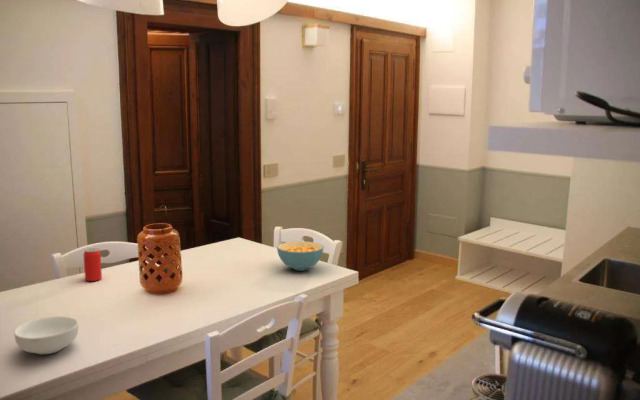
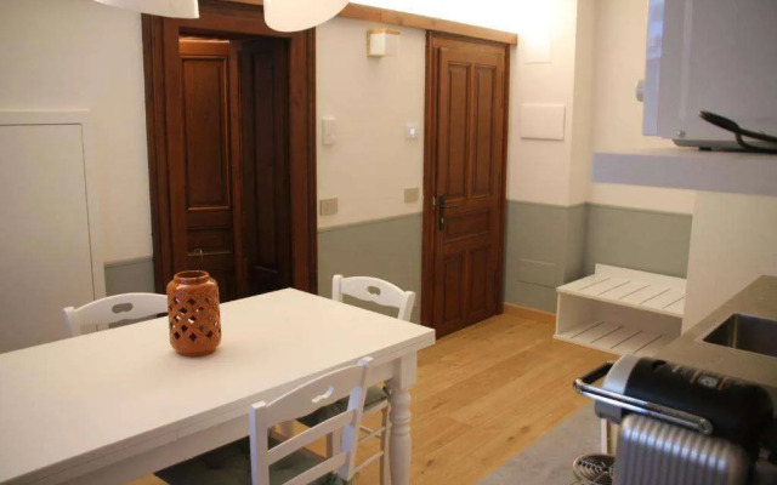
- cereal bowl [13,315,79,355]
- beverage can [83,247,103,282]
- cereal bowl [276,240,325,272]
